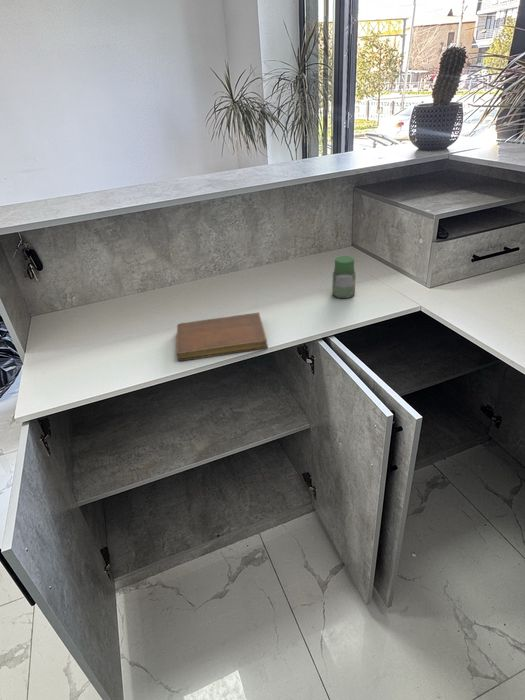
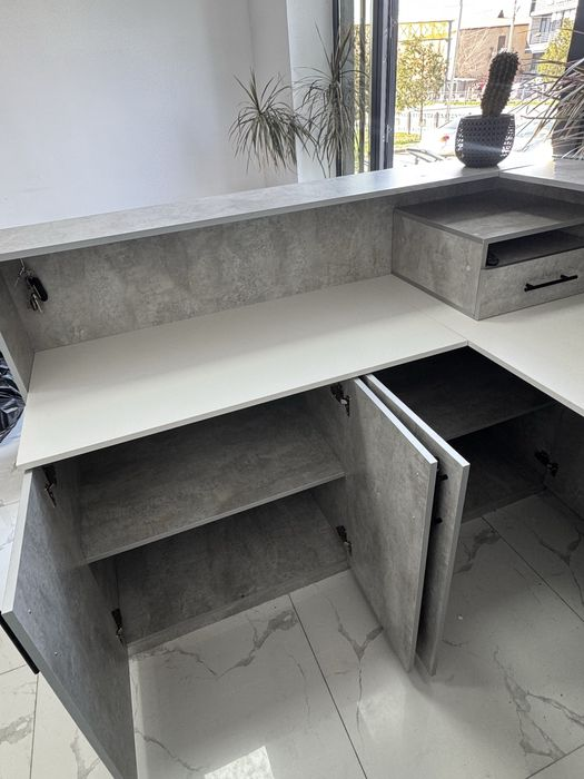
- jar [331,255,357,299]
- notebook [175,311,269,362]
